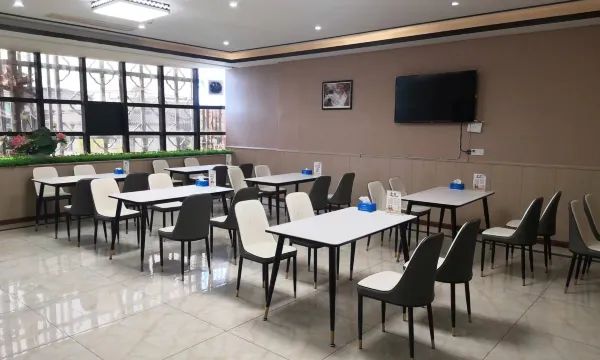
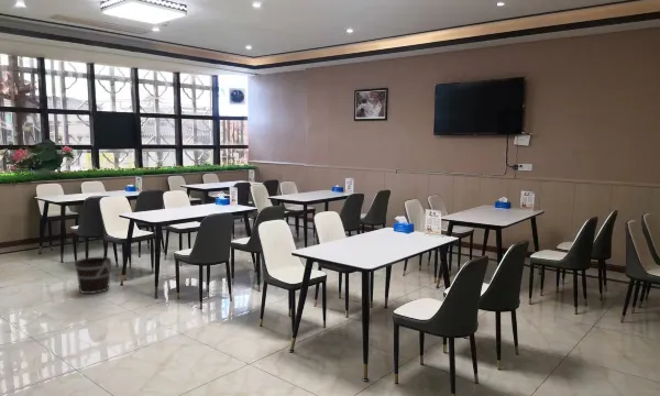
+ bucket [74,256,112,295]
